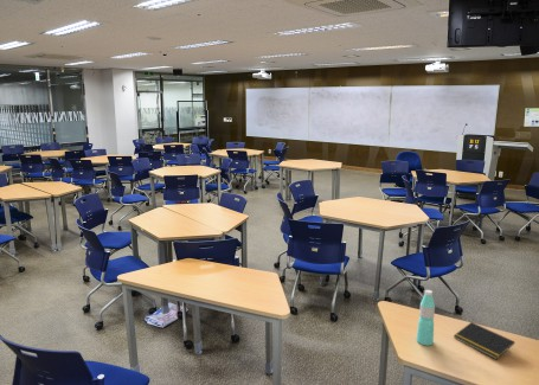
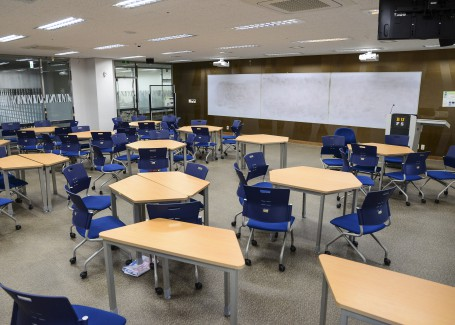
- water bottle [415,289,436,347]
- notepad [453,321,515,360]
